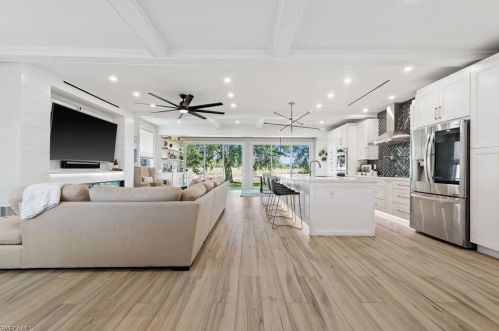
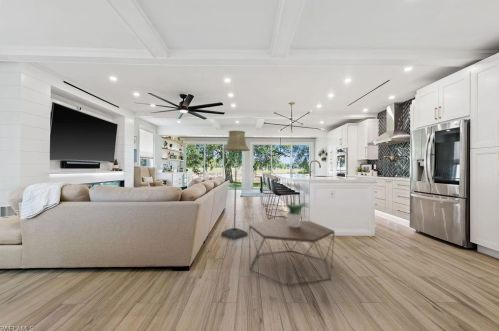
+ potted plant [280,201,310,227]
+ coffee table [248,218,336,287]
+ floor lamp [220,130,251,240]
